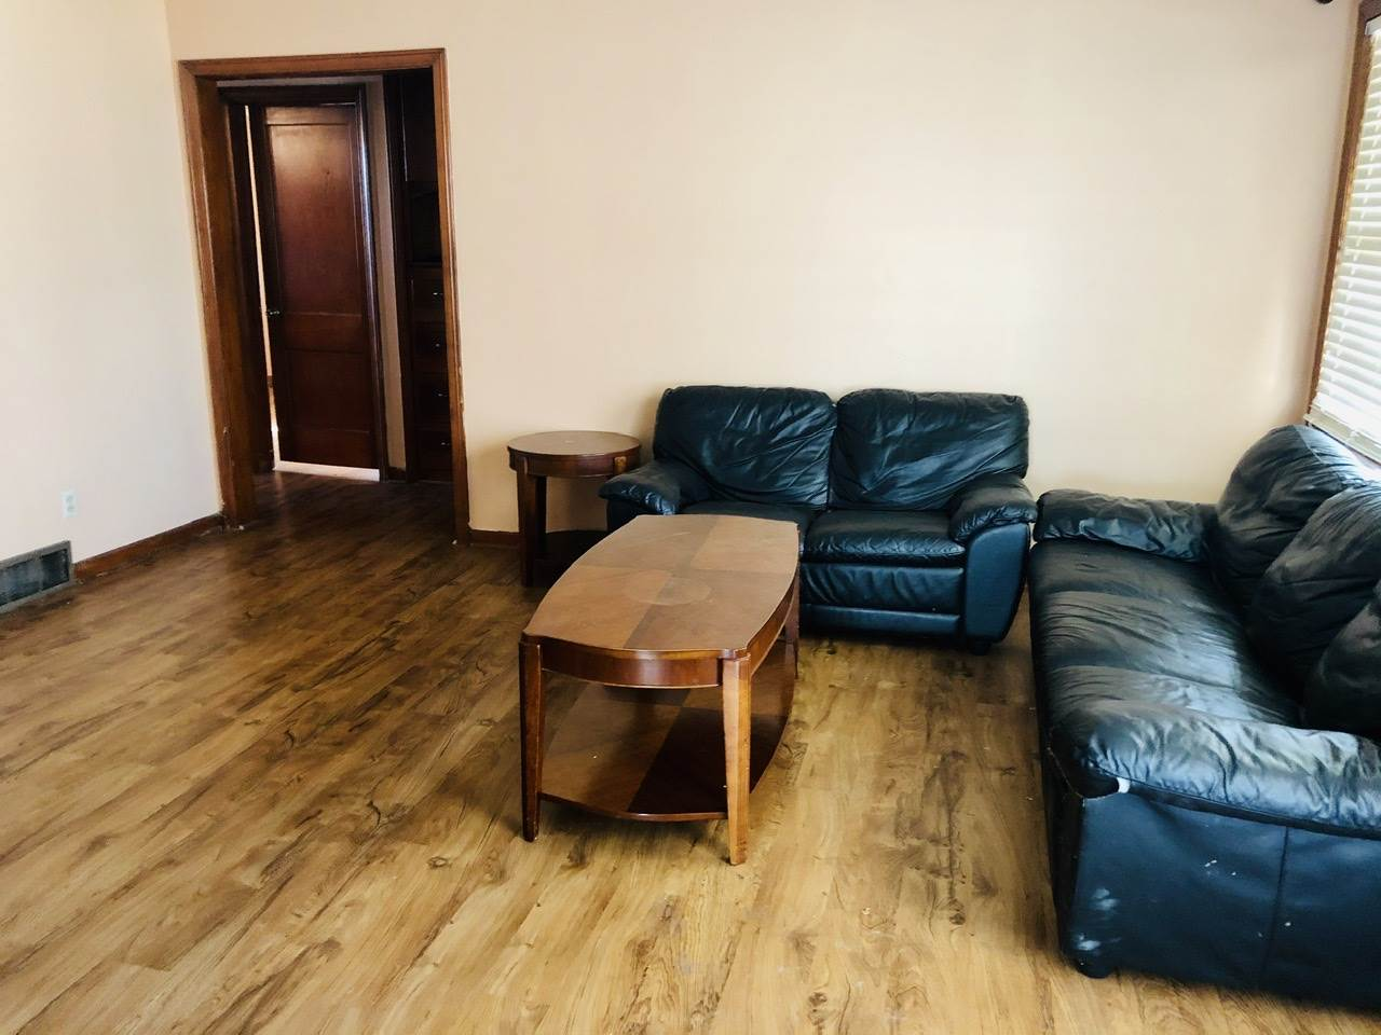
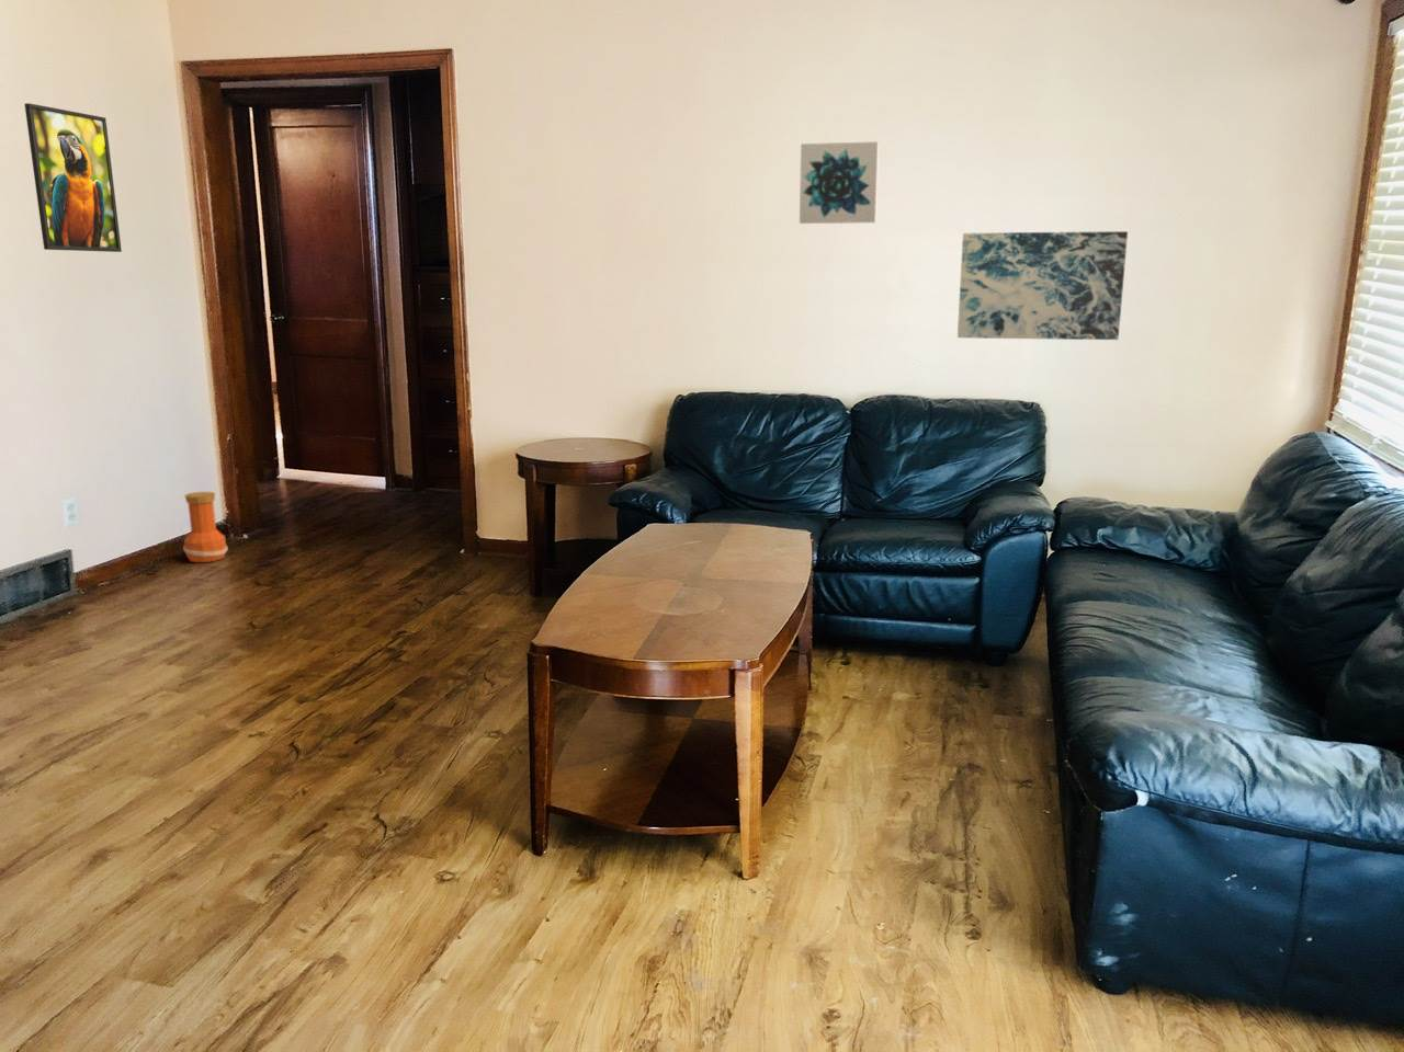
+ wall art [956,230,1129,340]
+ wall art [798,140,880,224]
+ vase [182,491,229,564]
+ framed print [23,102,123,253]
